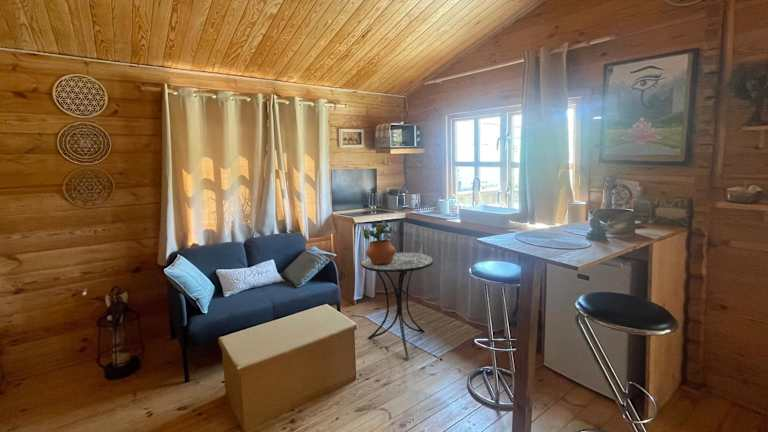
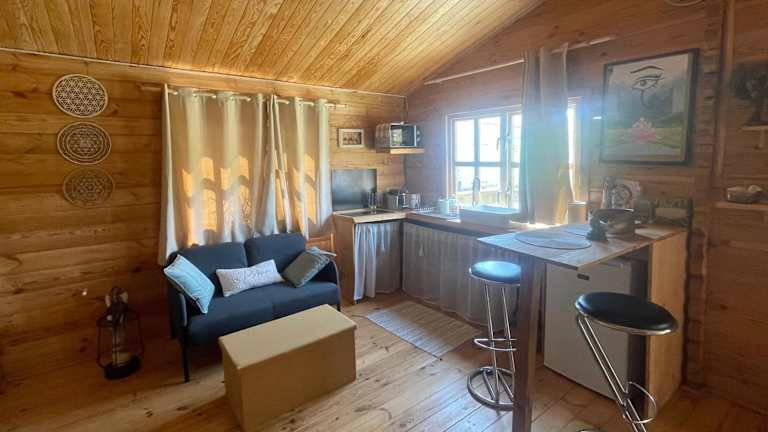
- potted plant [362,220,399,264]
- side table [360,251,434,360]
